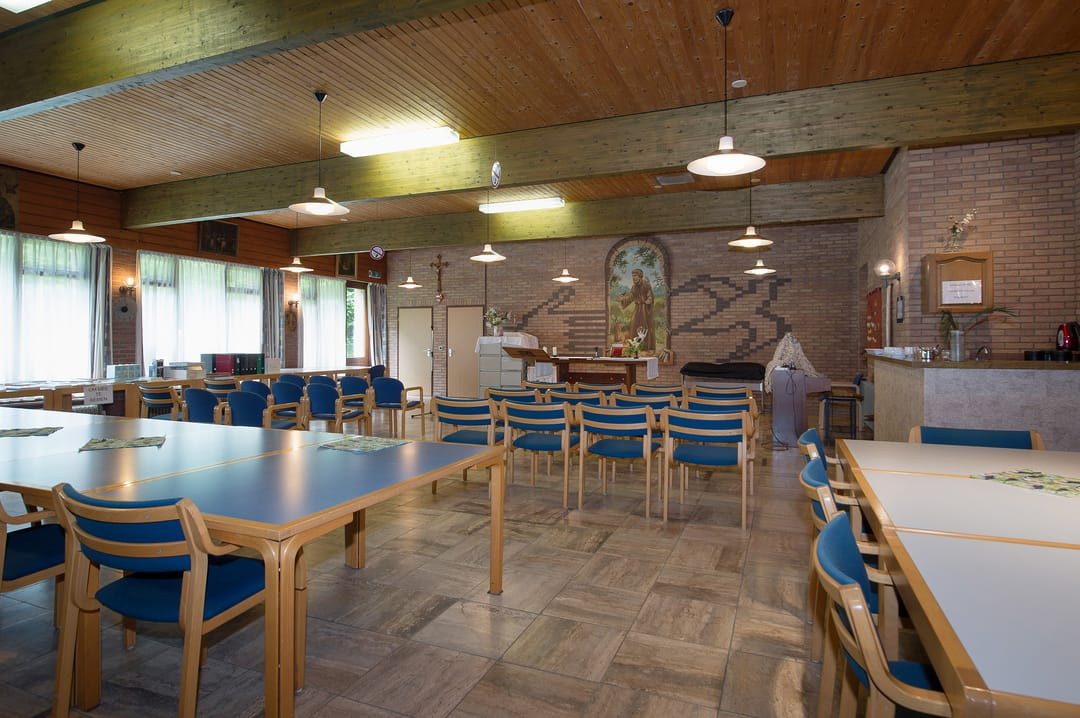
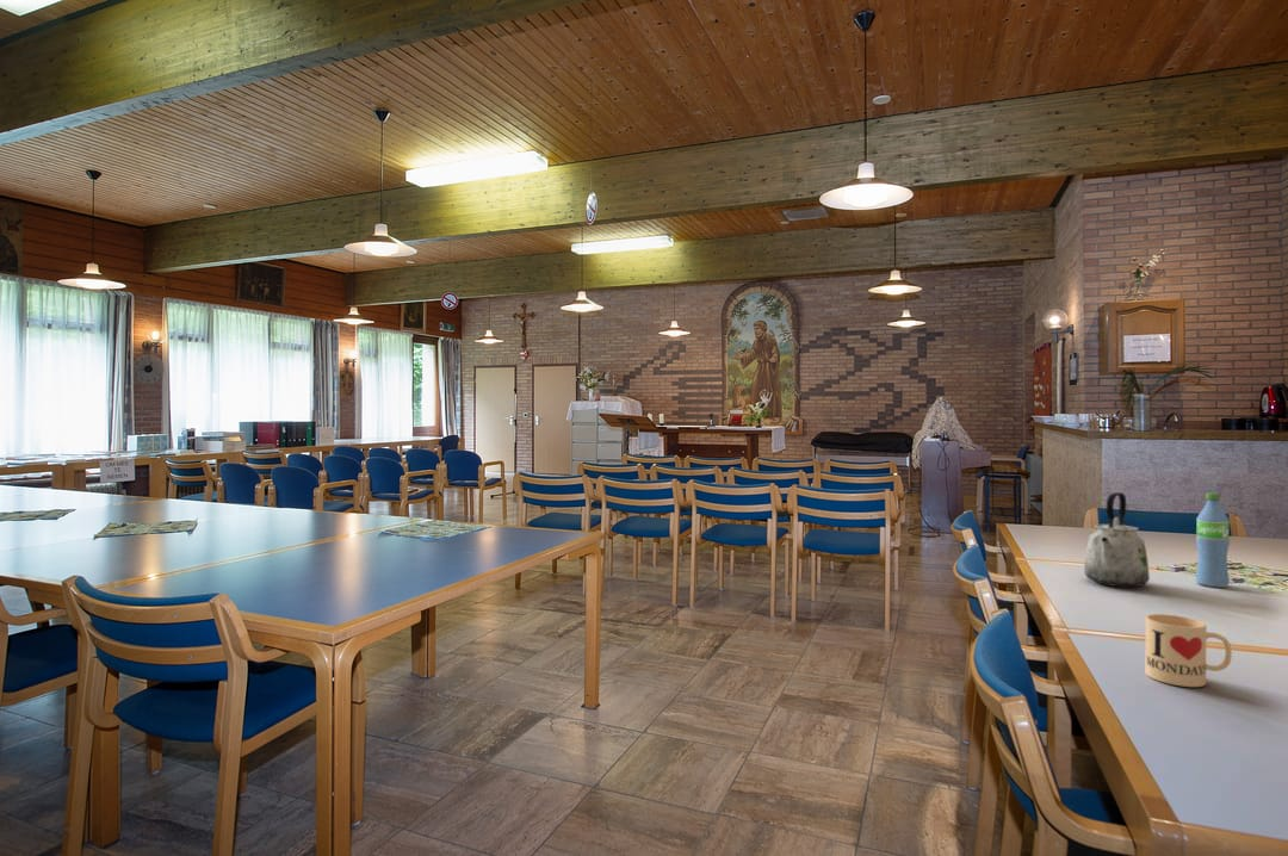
+ water bottle [1195,491,1231,589]
+ mug [1144,613,1233,688]
+ kettle [1083,491,1151,588]
